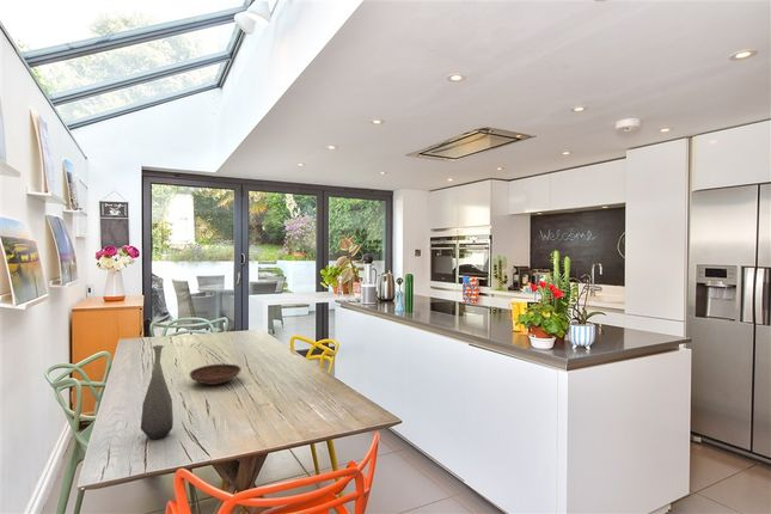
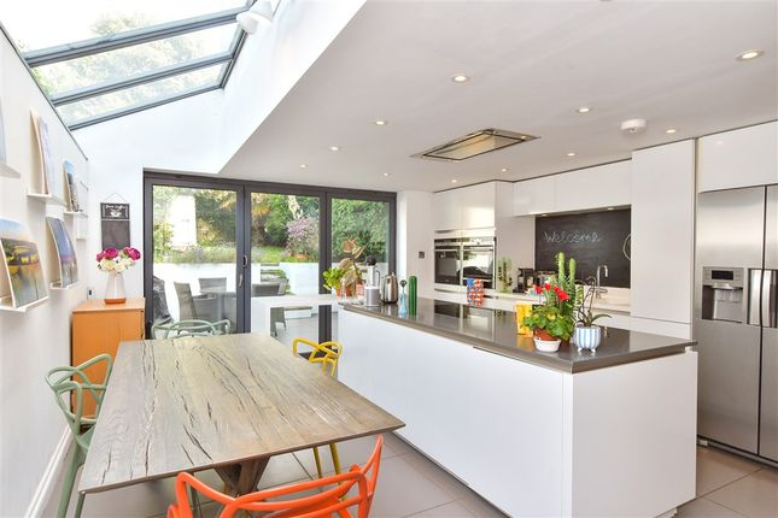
- bowl [188,363,243,386]
- bottle [140,344,175,441]
